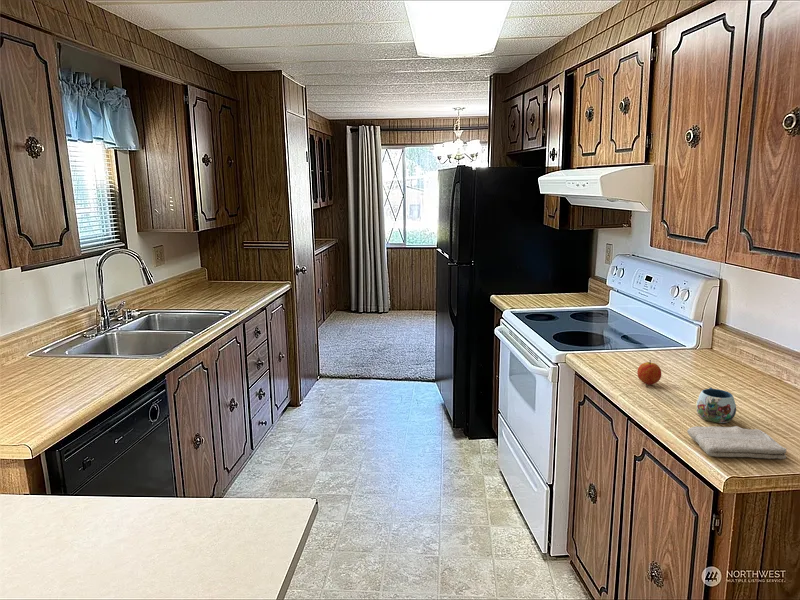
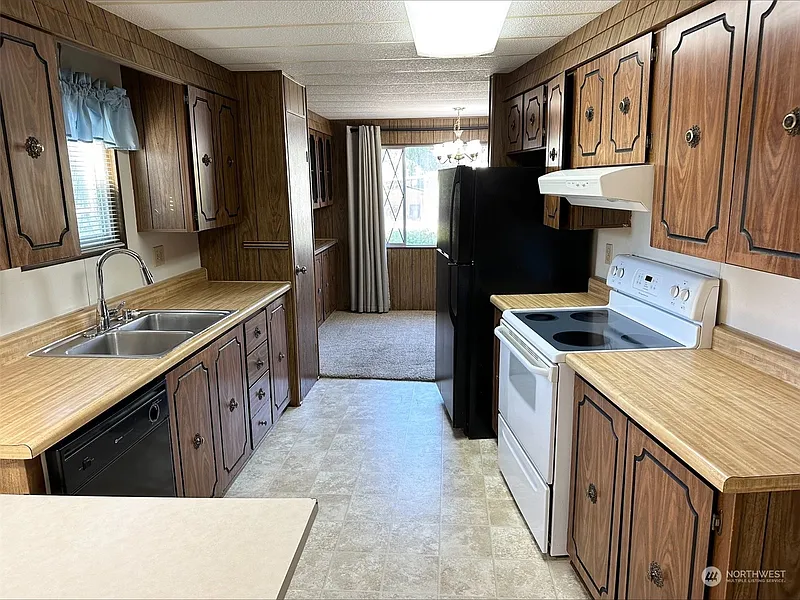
- mug [695,387,737,424]
- washcloth [686,425,787,460]
- fruit [636,359,662,386]
